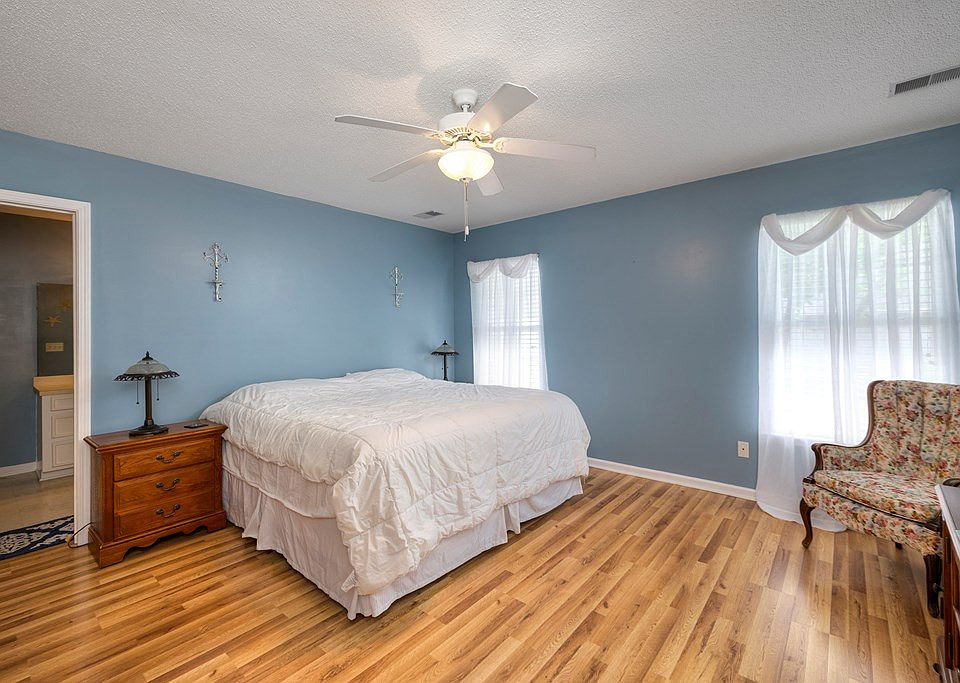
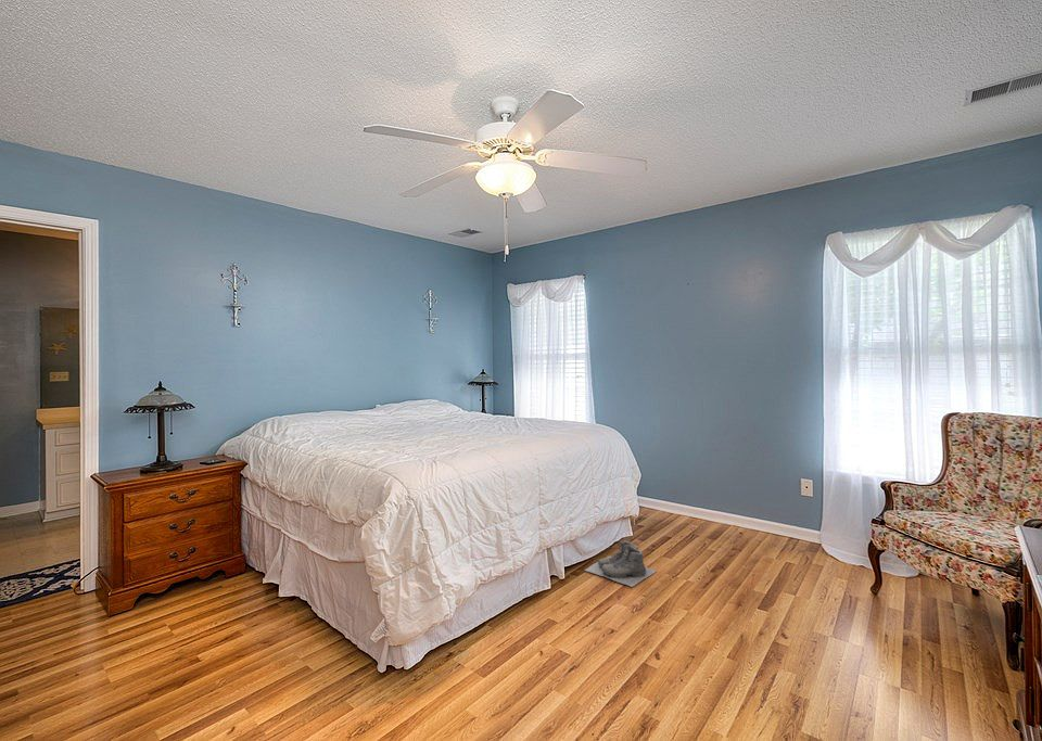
+ boots [584,539,658,588]
